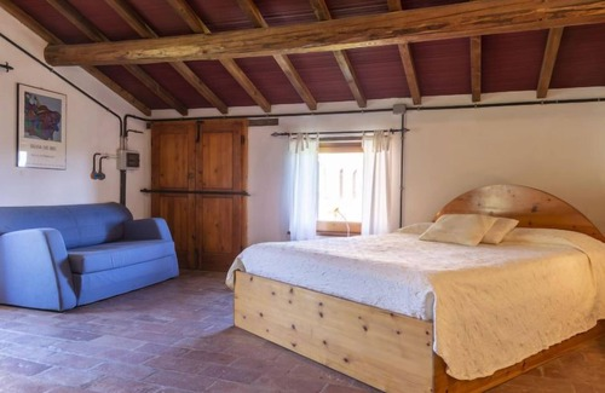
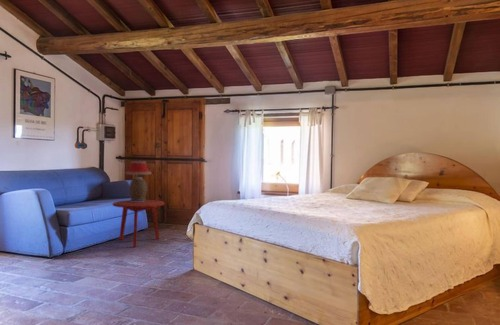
+ side table [112,199,165,248]
+ table lamp [124,160,152,202]
